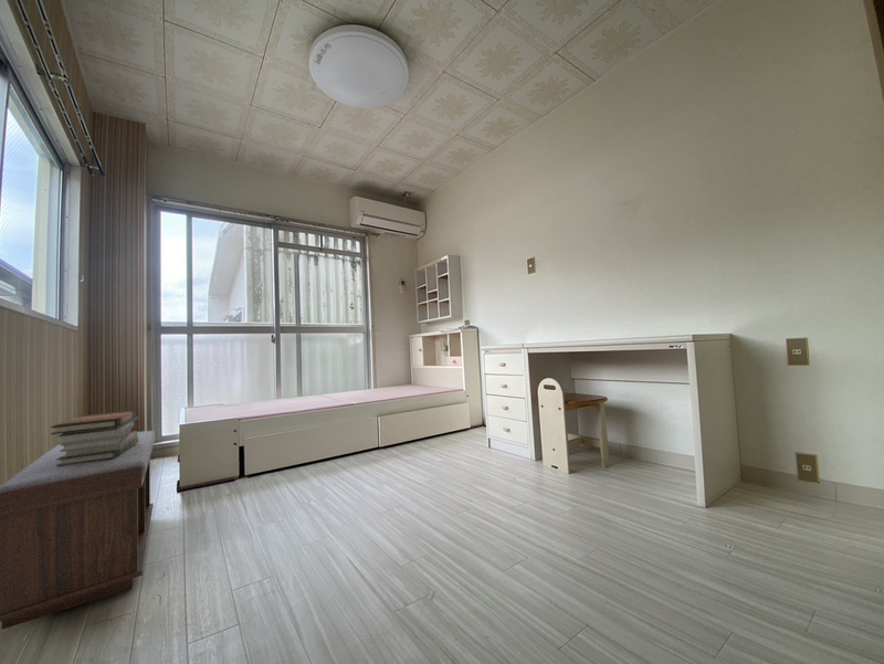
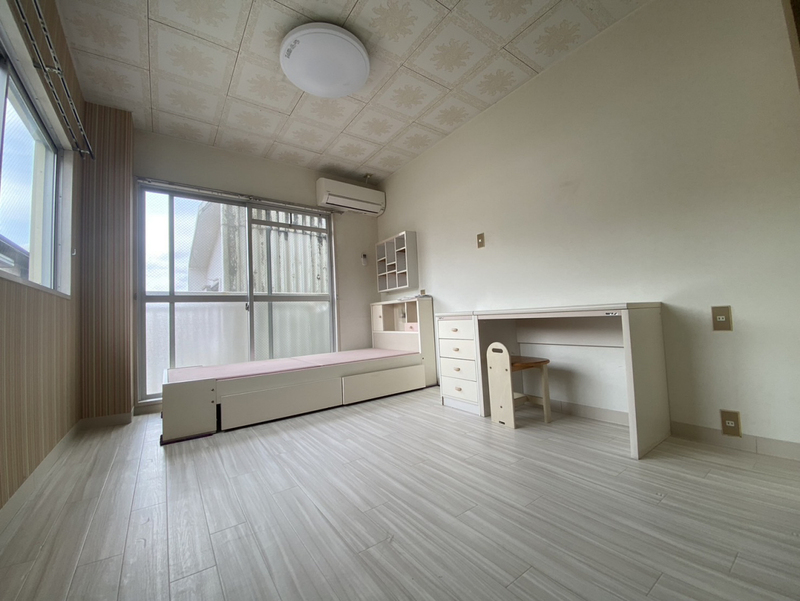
- bench [0,430,156,631]
- book stack [50,409,140,466]
